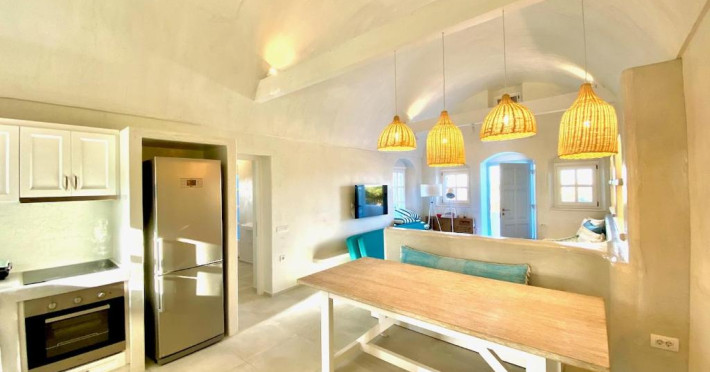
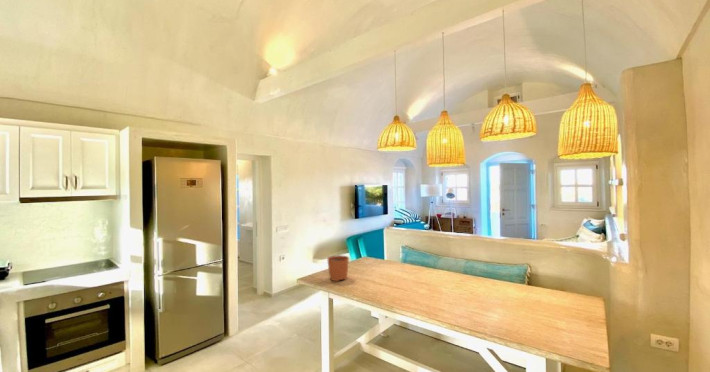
+ plant pot [326,248,350,282]
